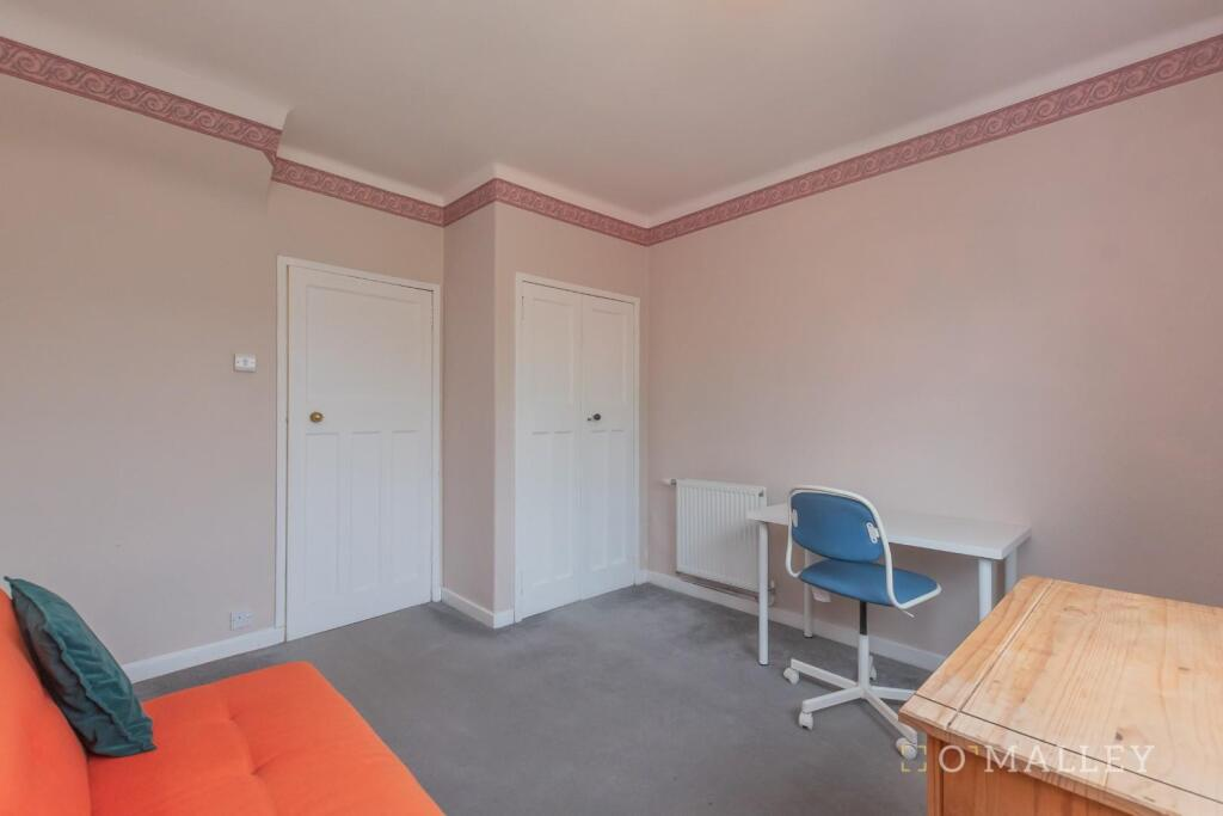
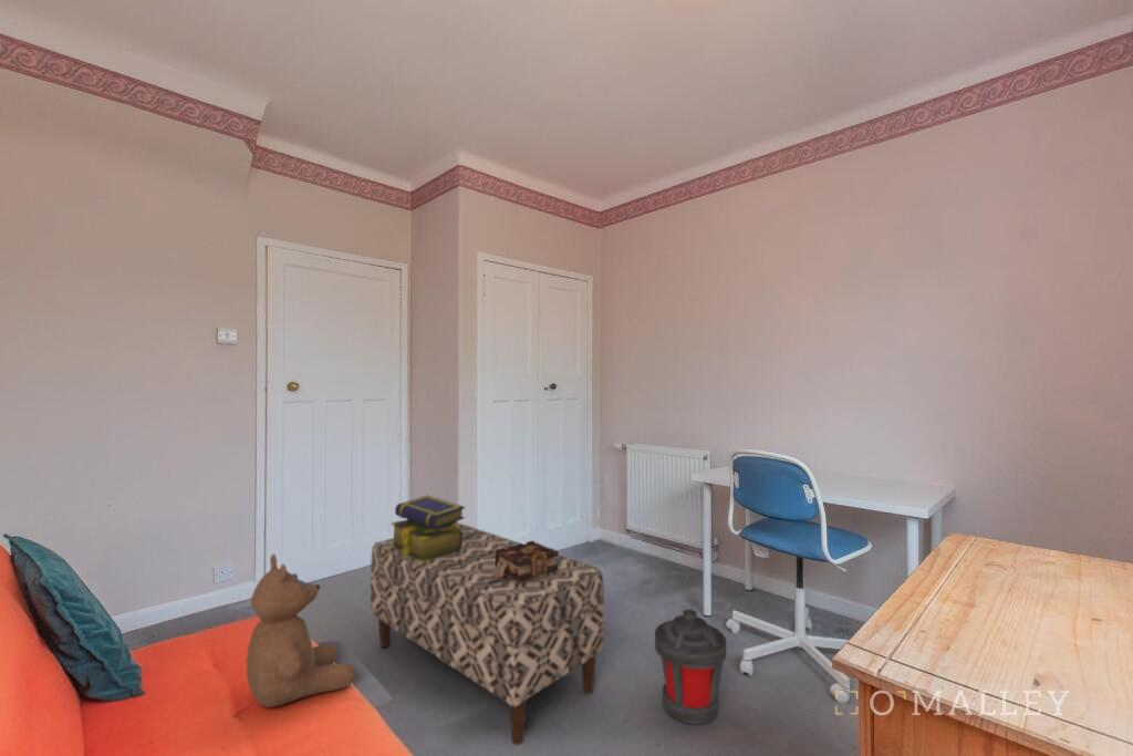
+ stack of books [391,495,466,562]
+ teddy bear [246,553,356,708]
+ spell book [491,539,560,582]
+ bench [370,522,605,746]
+ lantern [654,609,727,725]
